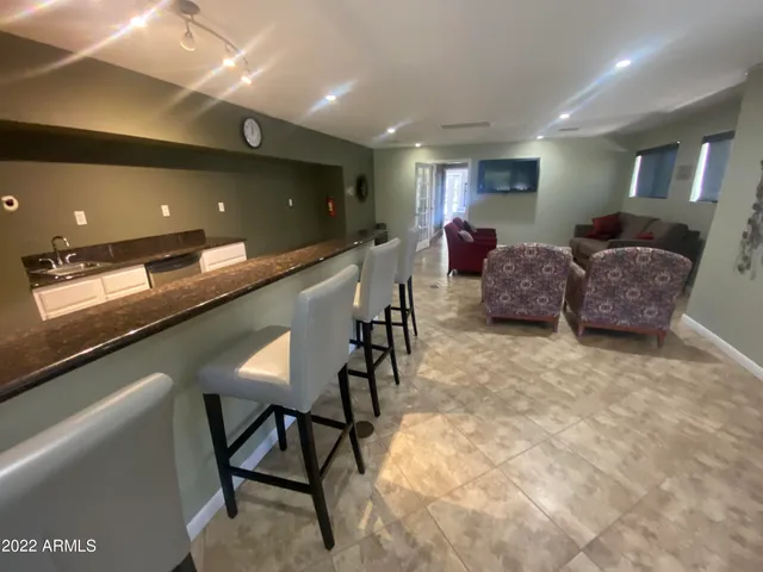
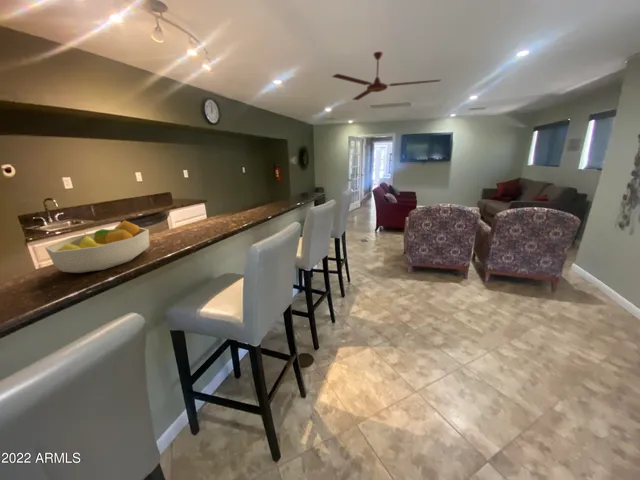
+ fruit bowl [44,219,151,274]
+ ceiling fan [331,51,442,101]
